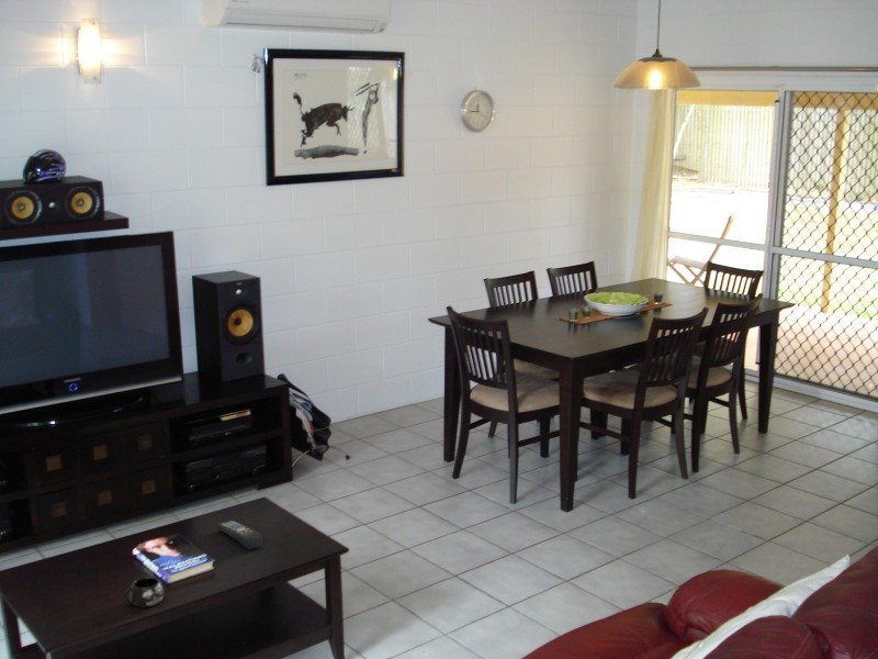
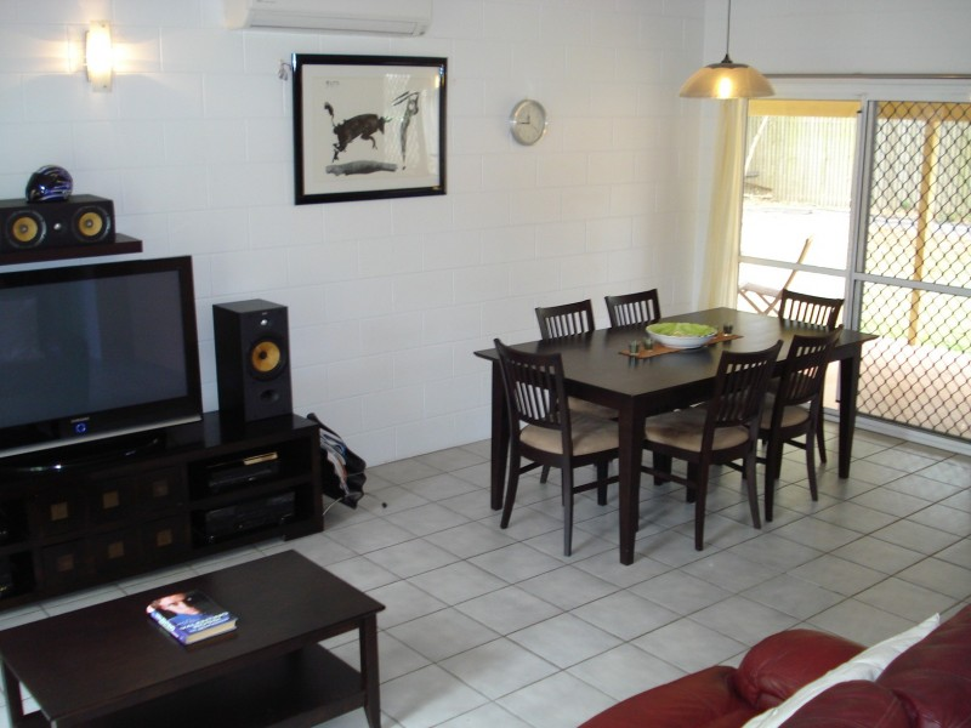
- remote control [216,520,263,550]
- mug [122,576,165,607]
